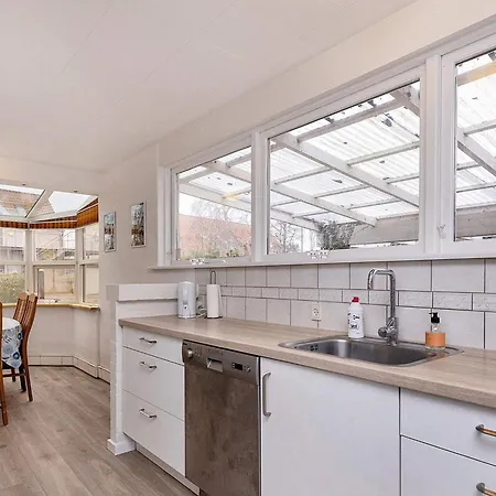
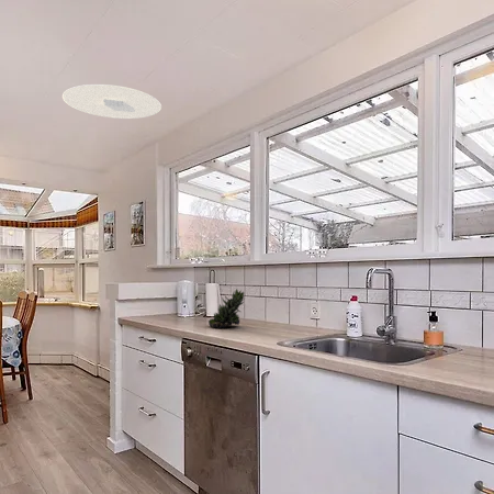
+ ceiling light [61,83,162,120]
+ succulent plant [207,288,246,329]
